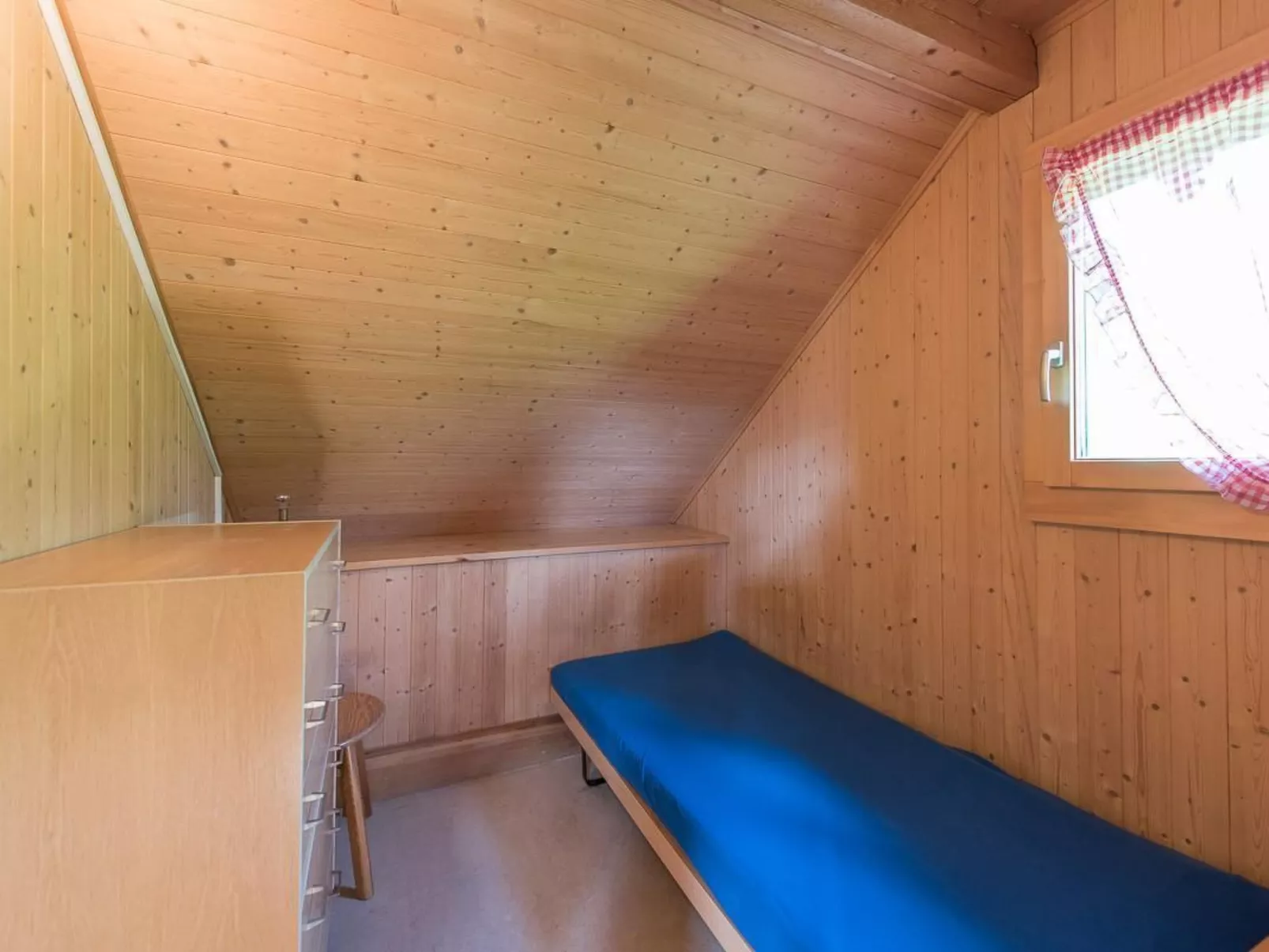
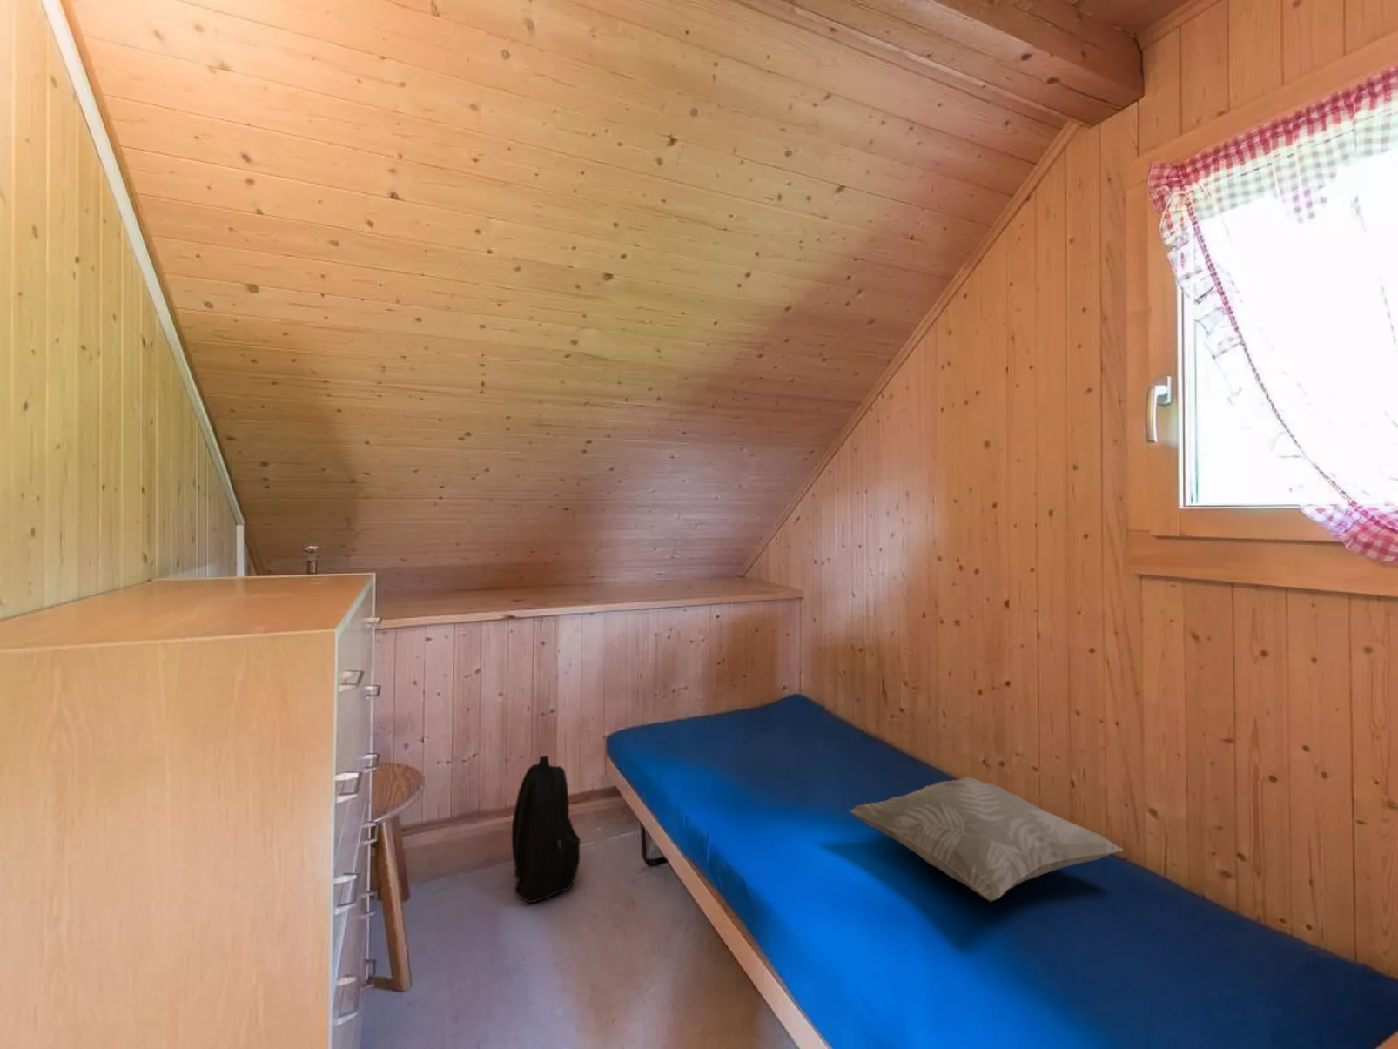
+ decorative pillow [849,776,1124,902]
+ backpack [511,755,582,904]
